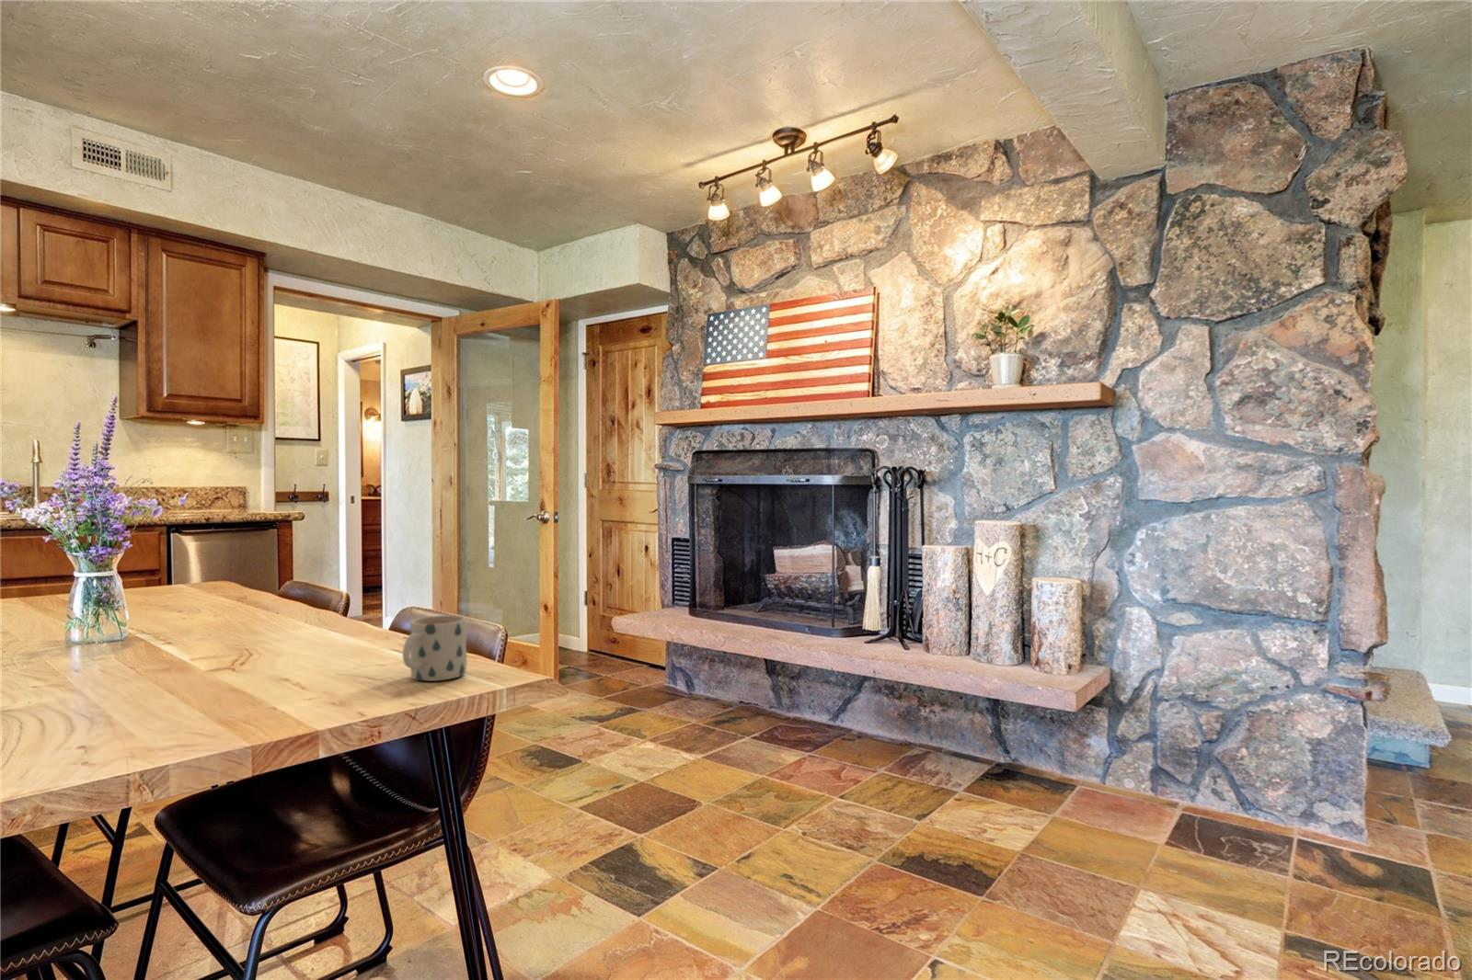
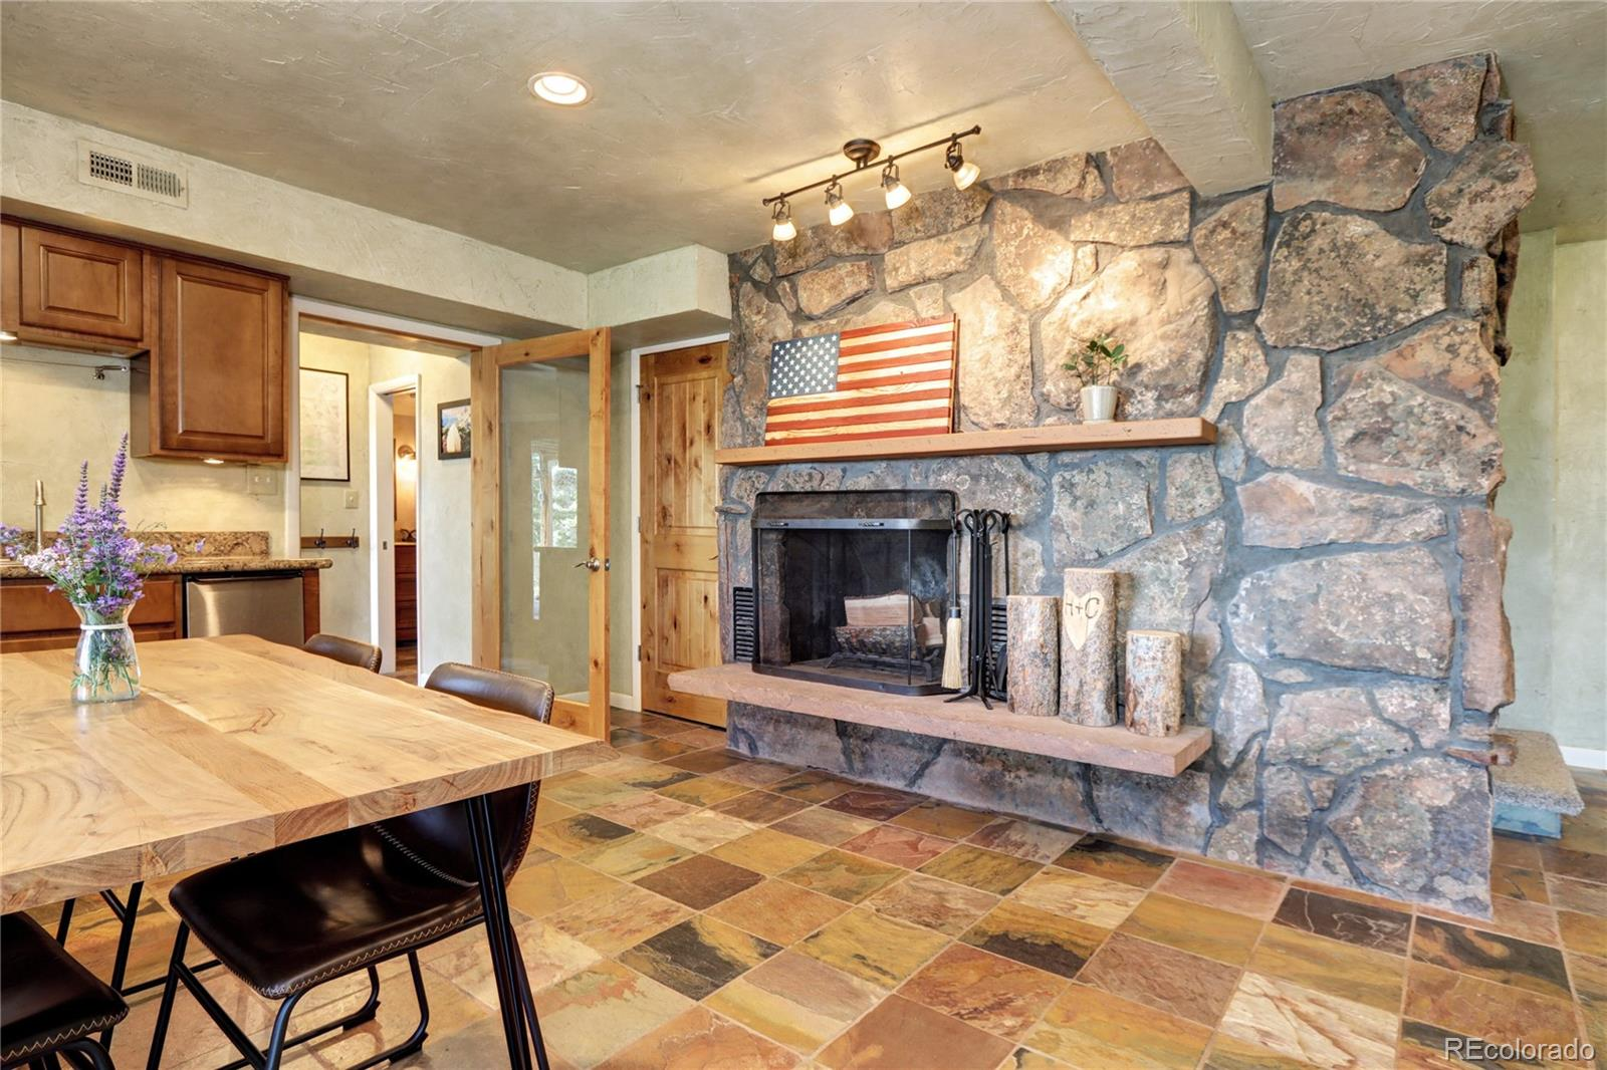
- mug [402,614,467,682]
